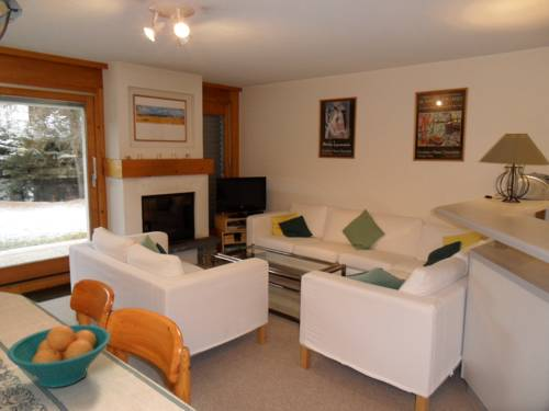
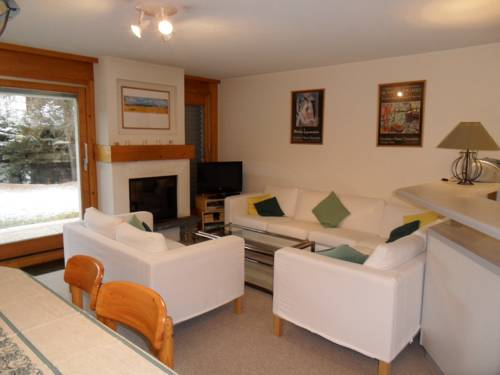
- fruit bowl [5,323,112,389]
